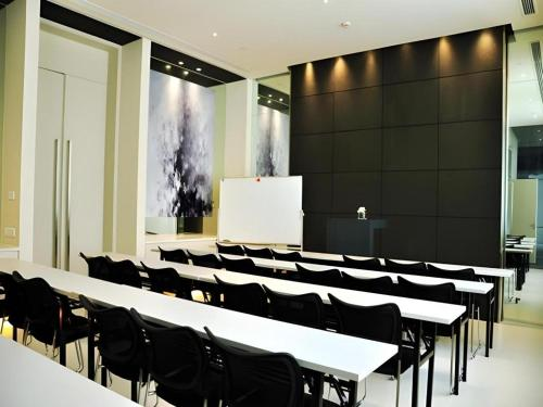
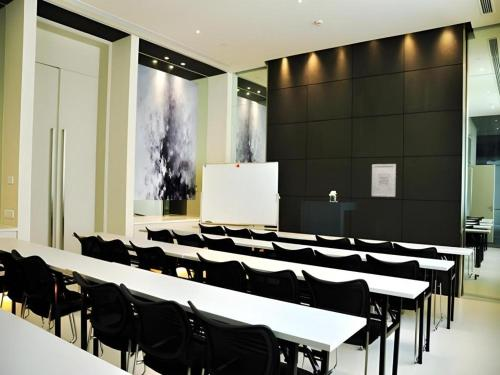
+ wall art [371,163,397,198]
